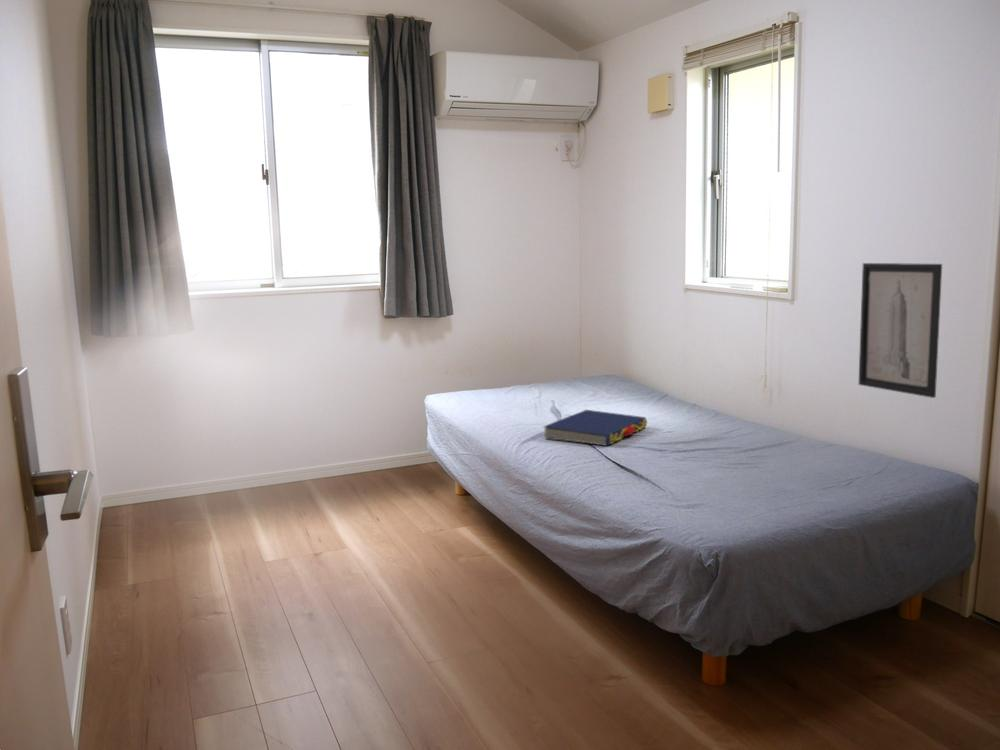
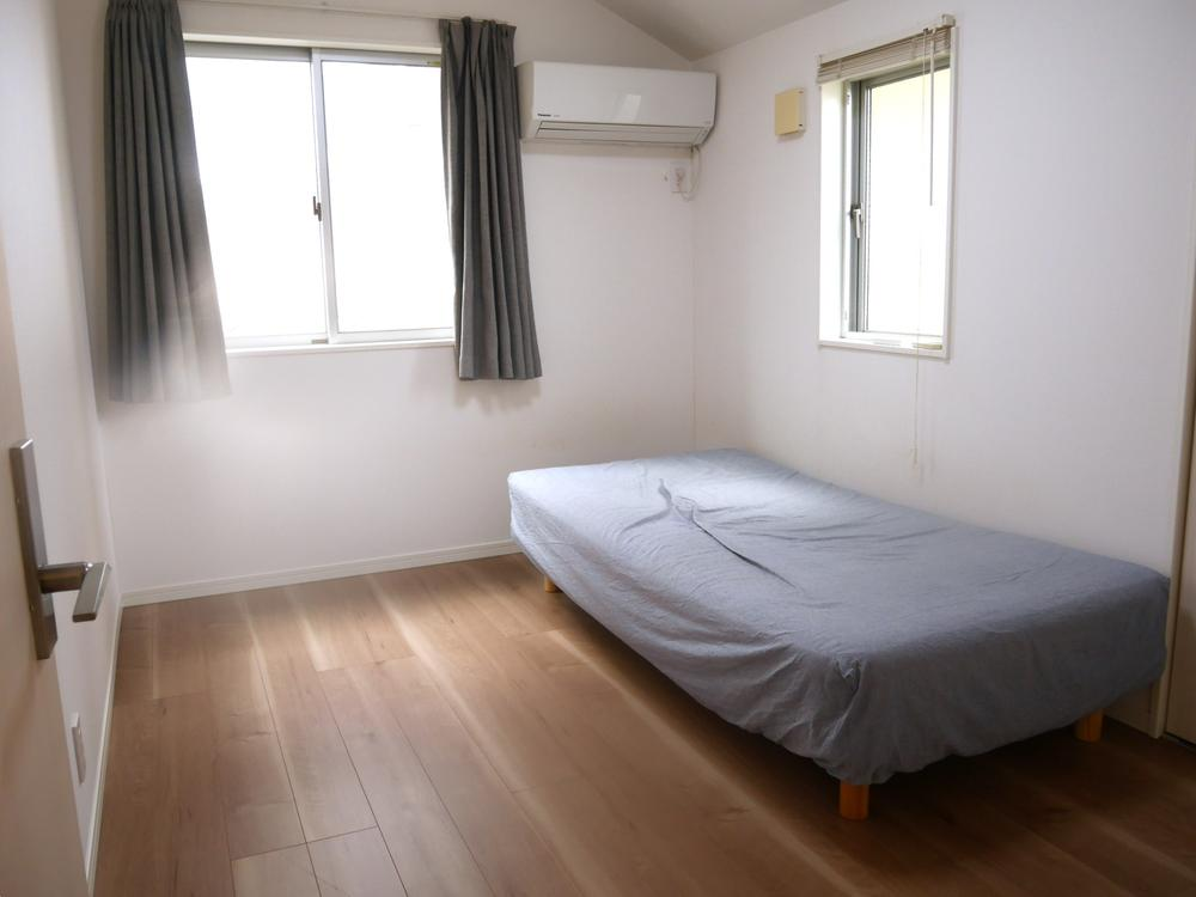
- wall art [858,262,943,399]
- book [542,409,648,447]
